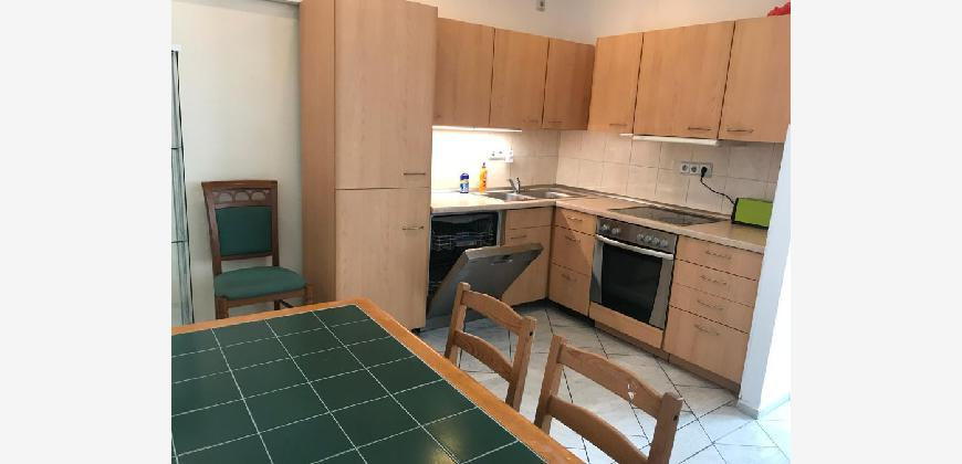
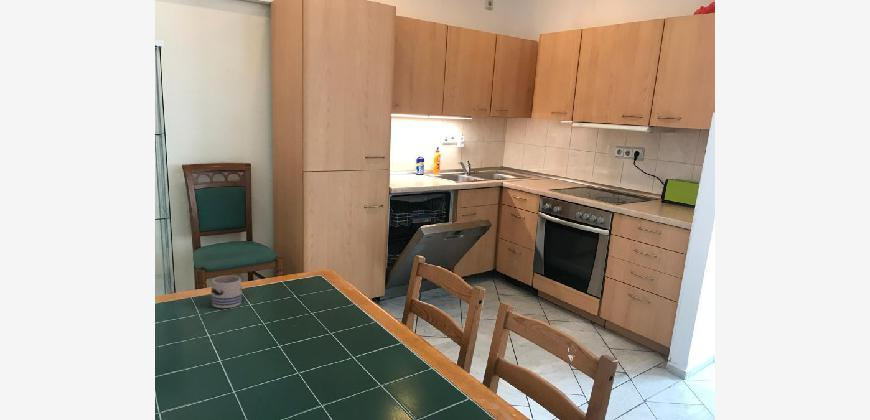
+ mug [210,275,243,309]
